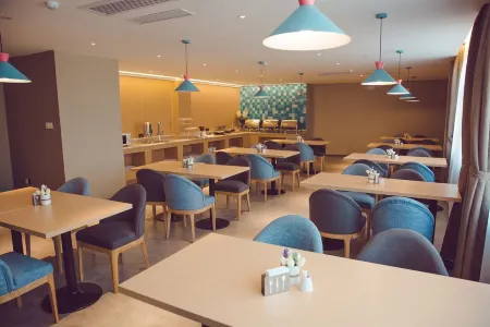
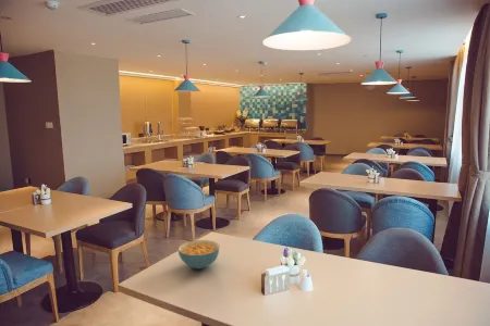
+ cereal bowl [177,239,221,271]
